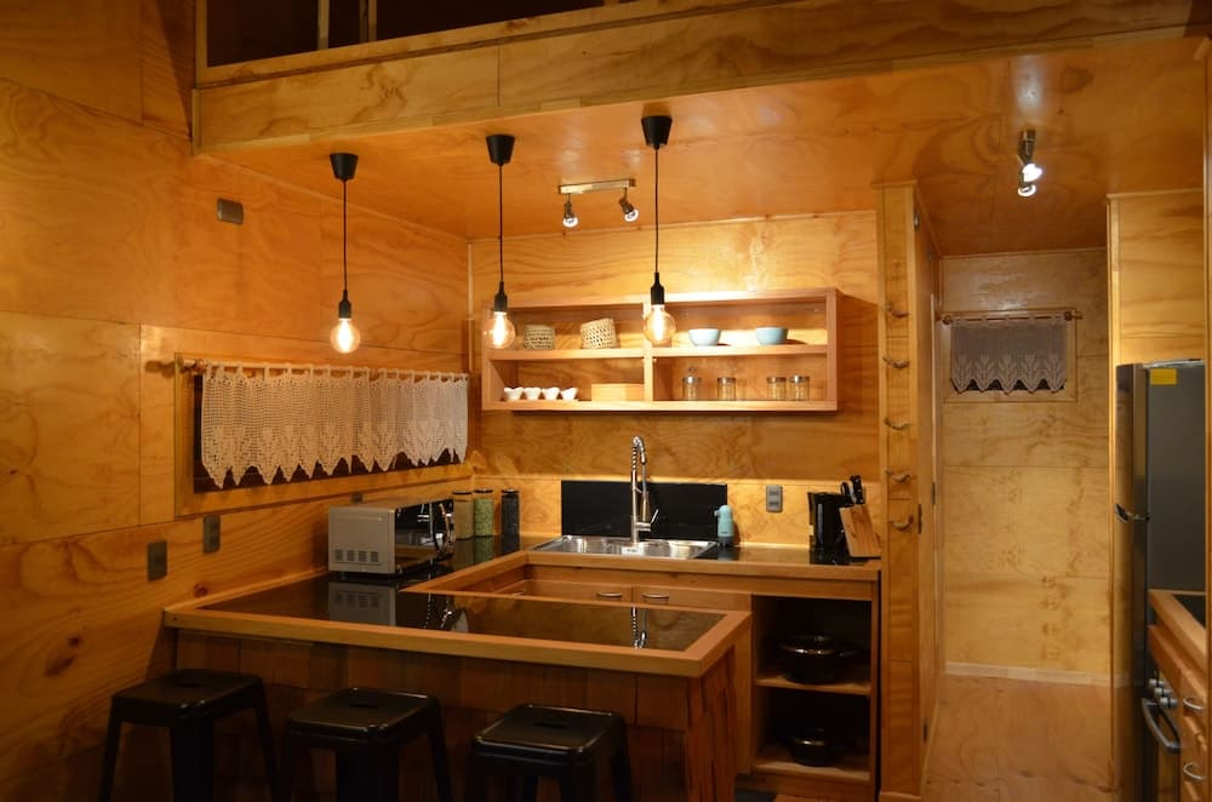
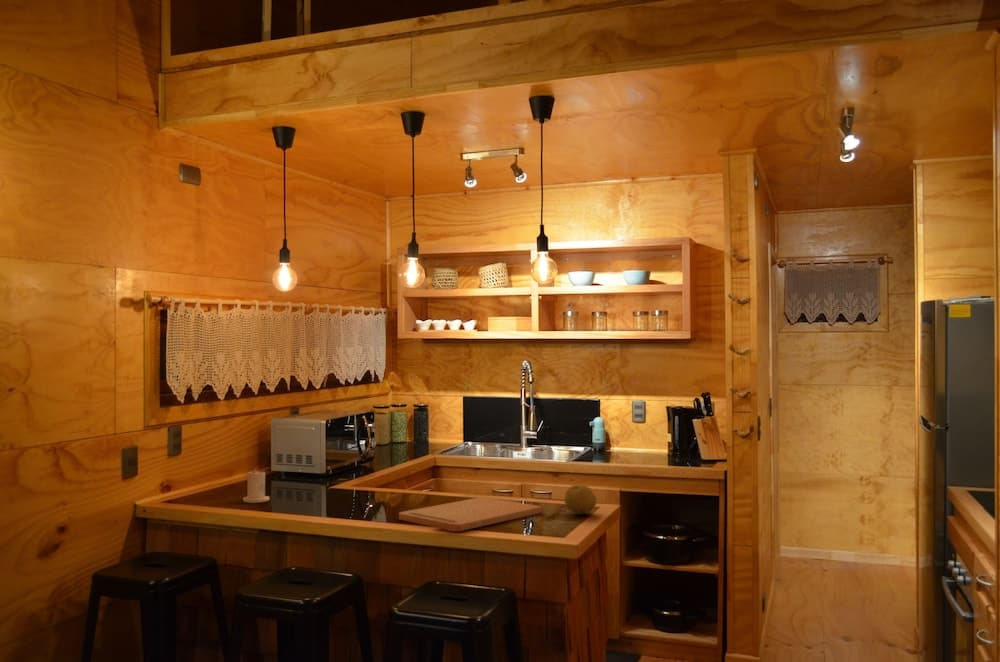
+ fruit [563,484,598,515]
+ cutting board [398,496,542,532]
+ candle [242,467,271,504]
